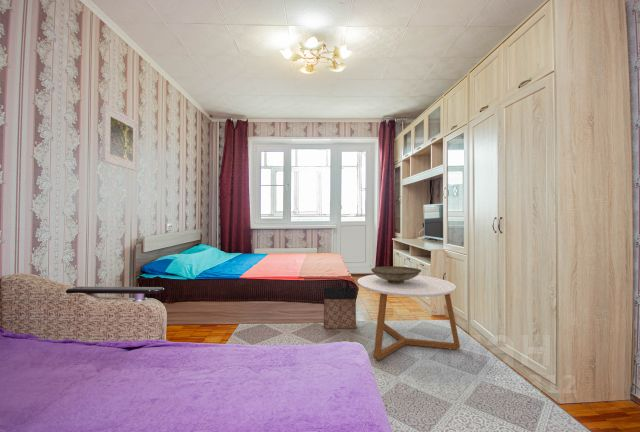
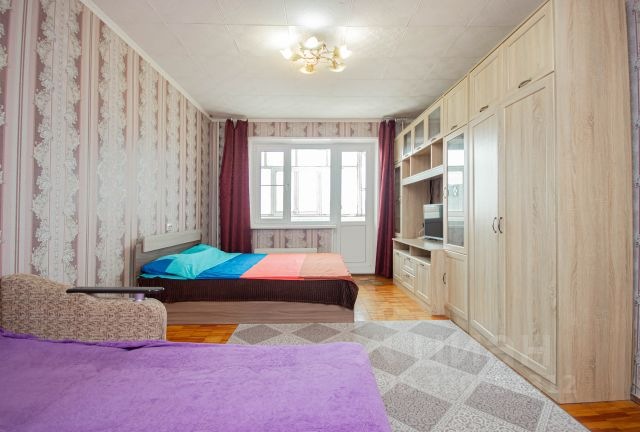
- bag [323,284,357,330]
- decorative bowl [370,265,423,283]
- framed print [101,103,139,172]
- coffee table [357,274,461,361]
